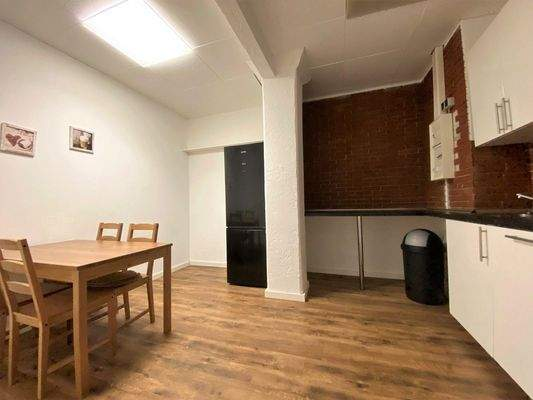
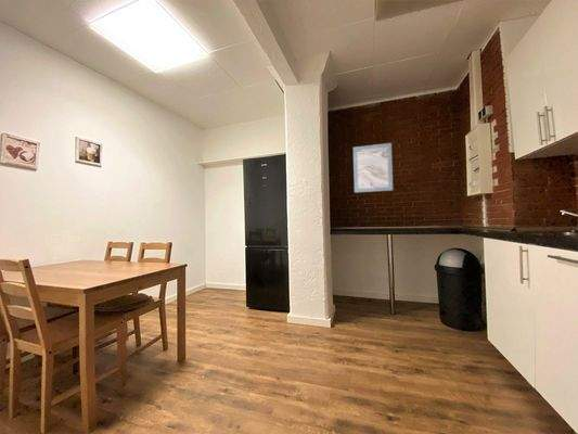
+ wall art [352,142,394,193]
